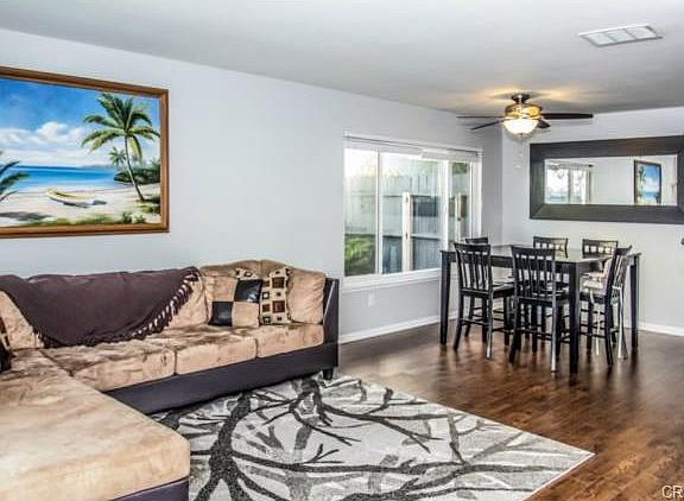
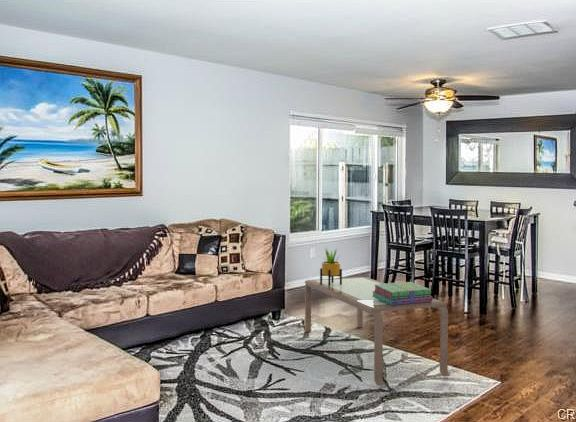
+ stack of books [372,281,434,305]
+ potted plant [319,246,343,286]
+ coffee table [304,276,451,387]
